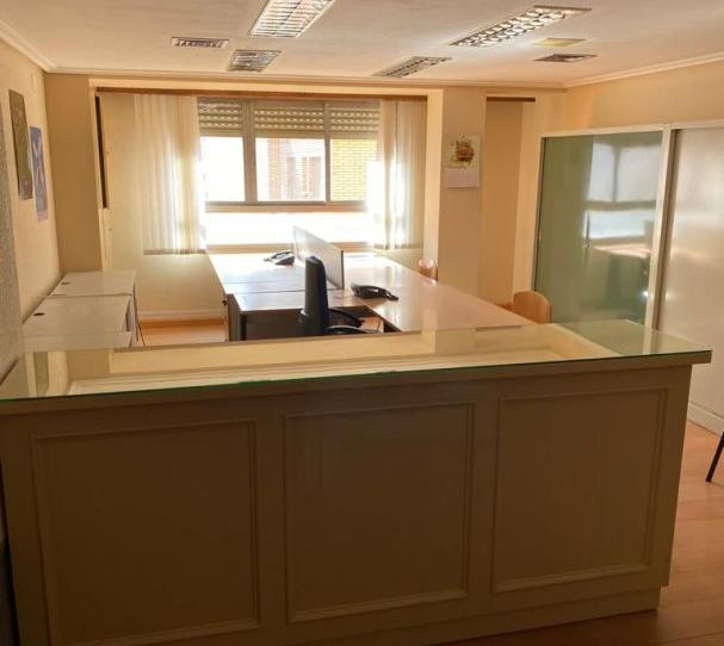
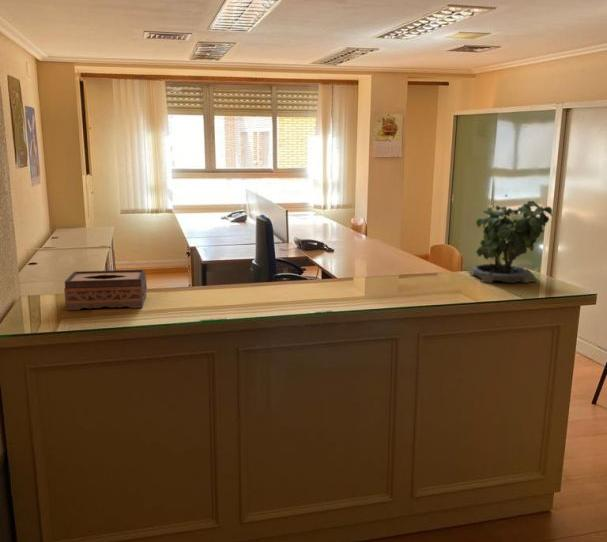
+ potted plant [469,194,554,284]
+ tissue box [63,269,148,311]
